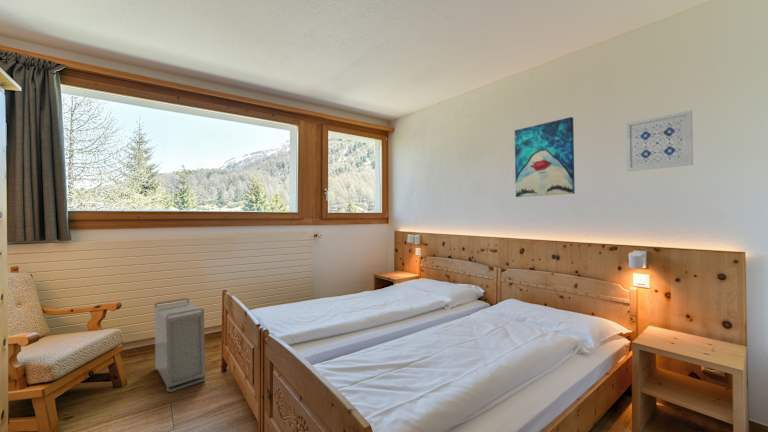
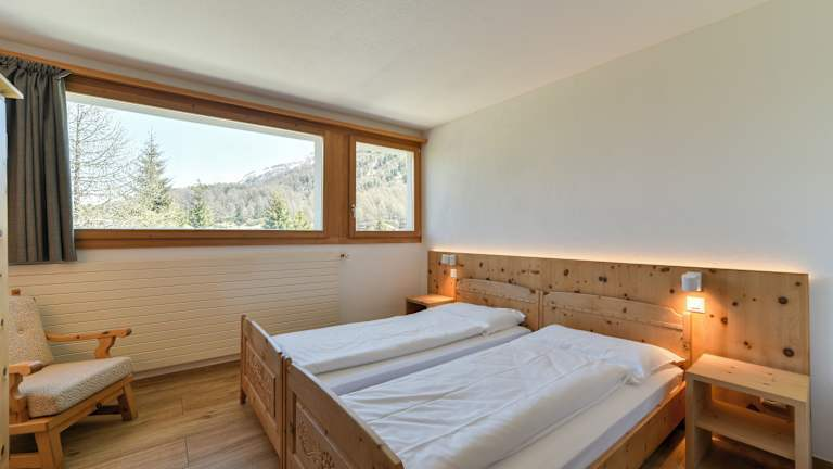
- storage bin [153,296,206,393]
- wall art [625,110,694,172]
- wall art [514,116,576,198]
